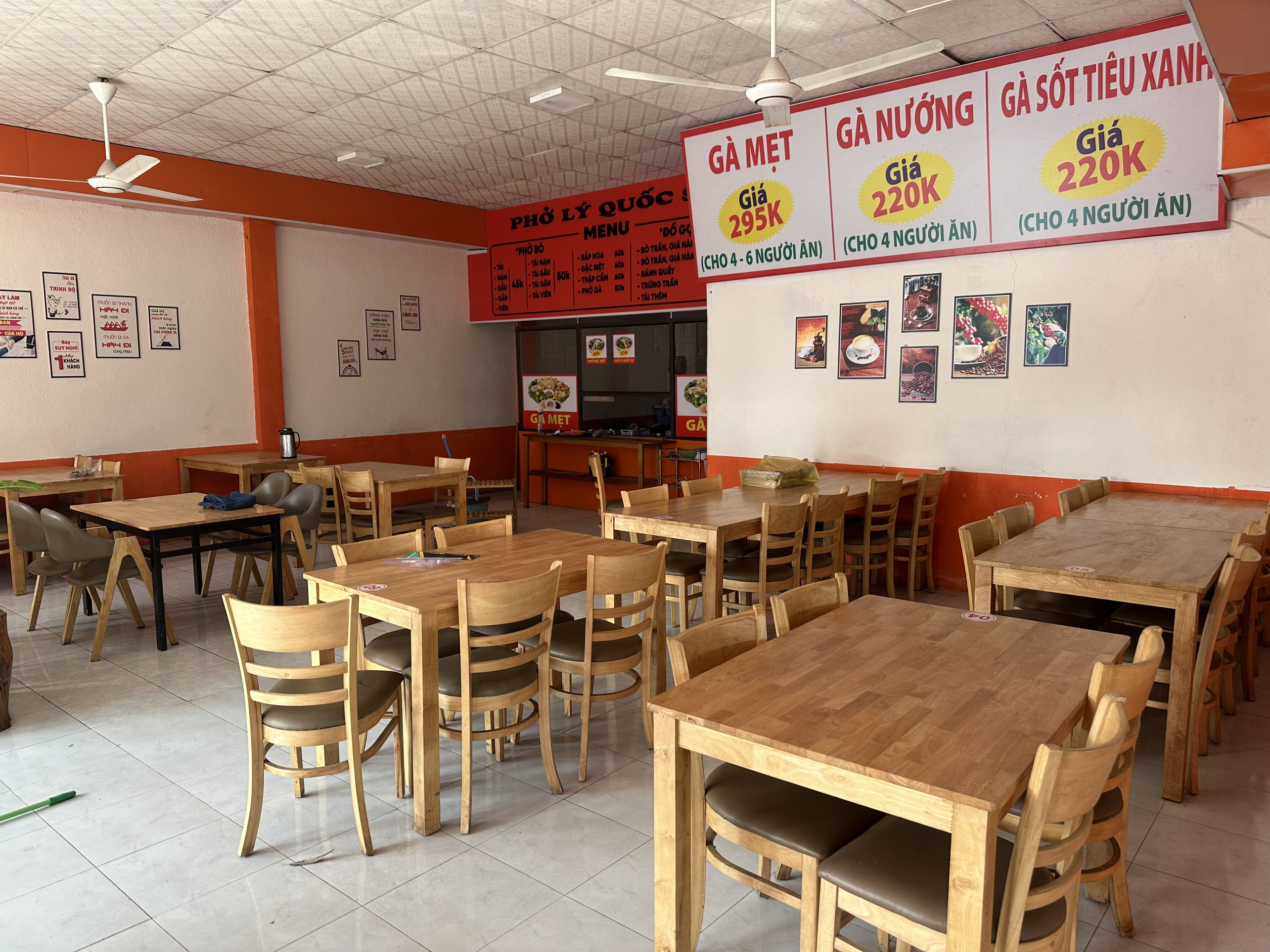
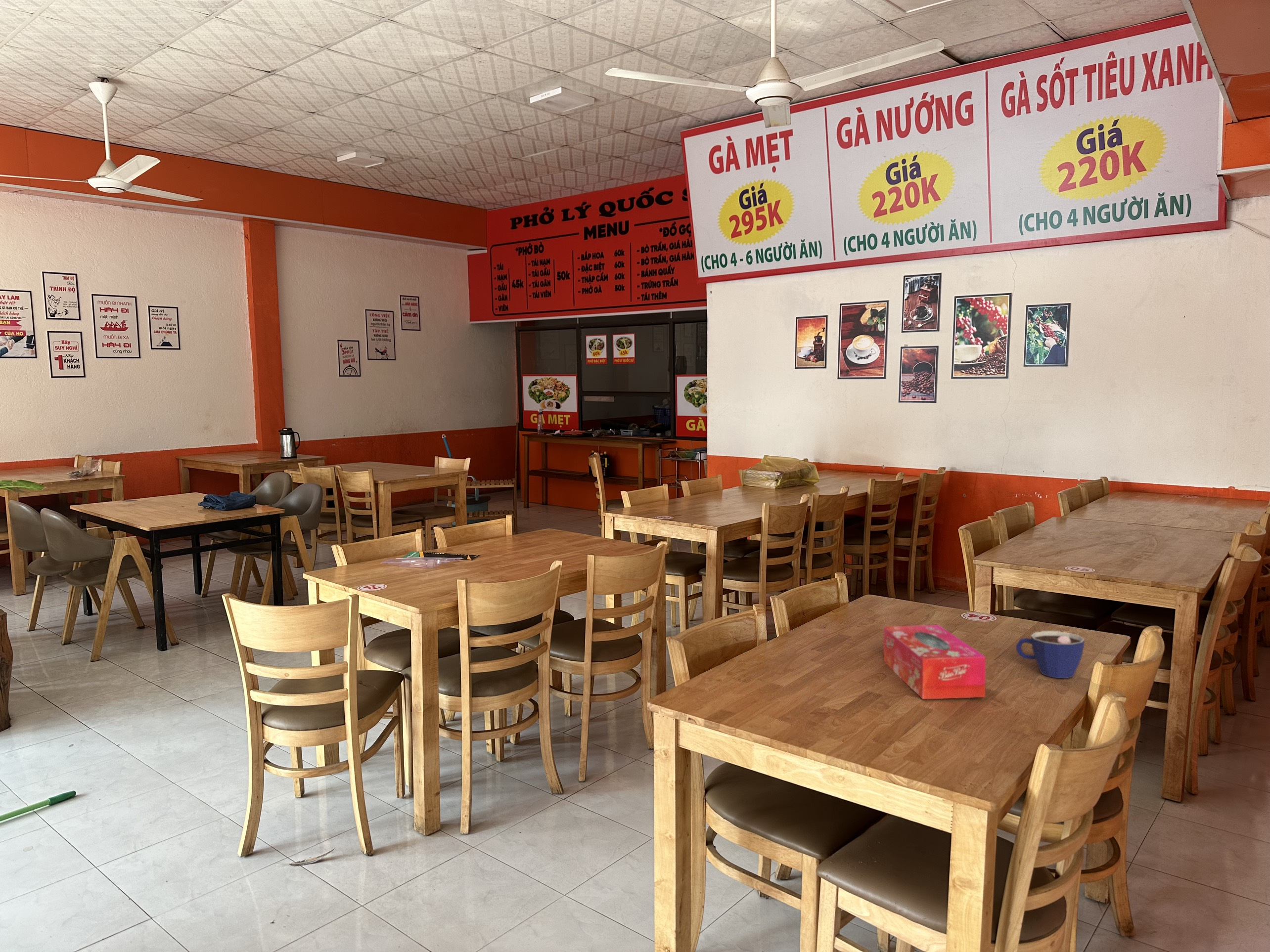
+ tissue box [883,624,986,700]
+ cup [1015,631,1085,679]
